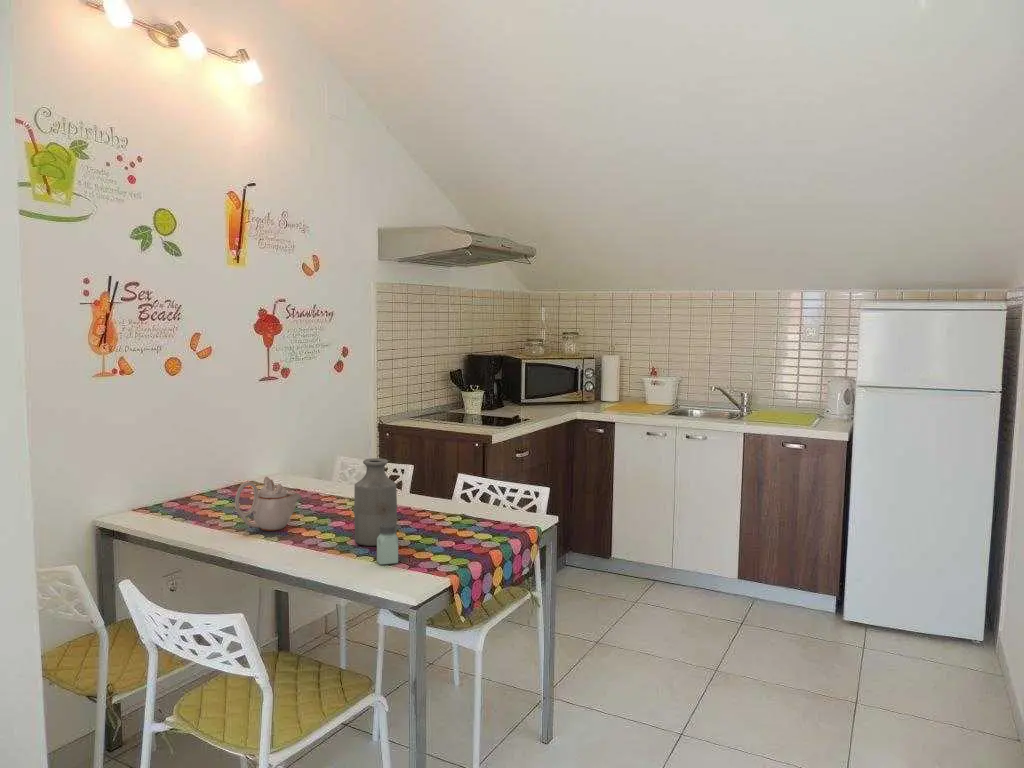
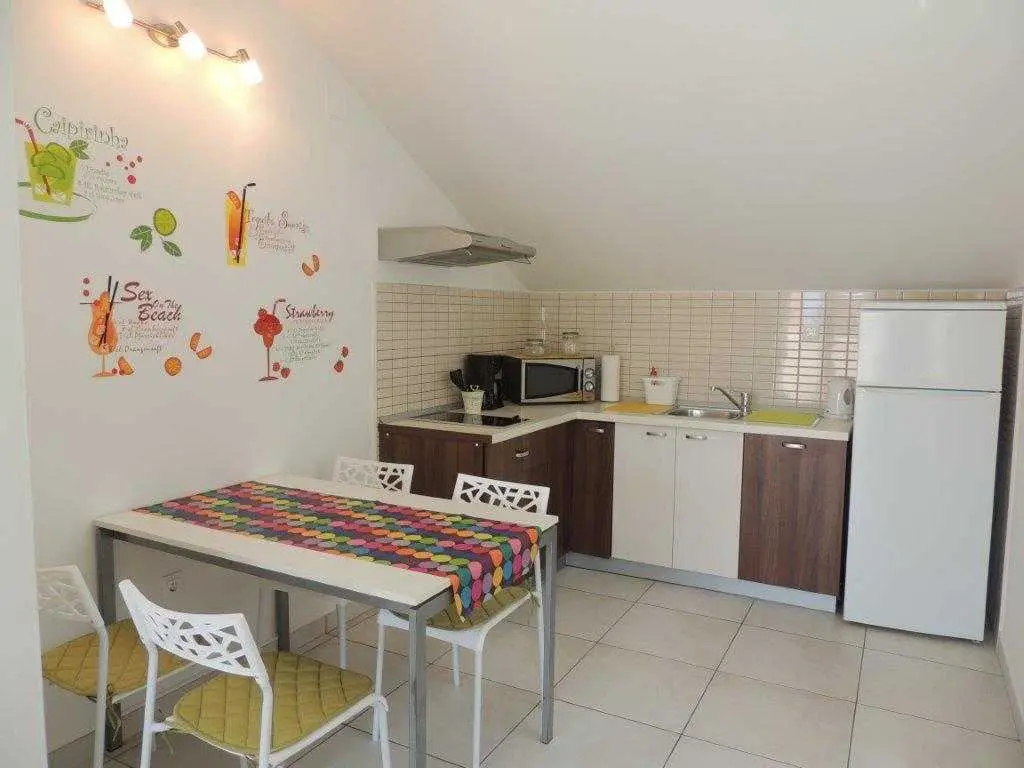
- saltshaker [376,523,399,566]
- bottle [353,457,398,547]
- teapot [234,476,303,532]
